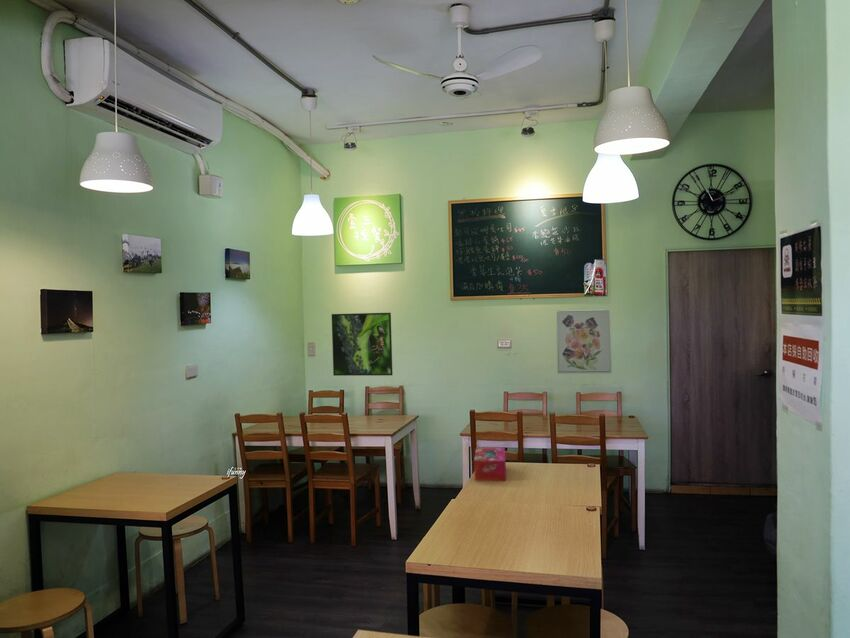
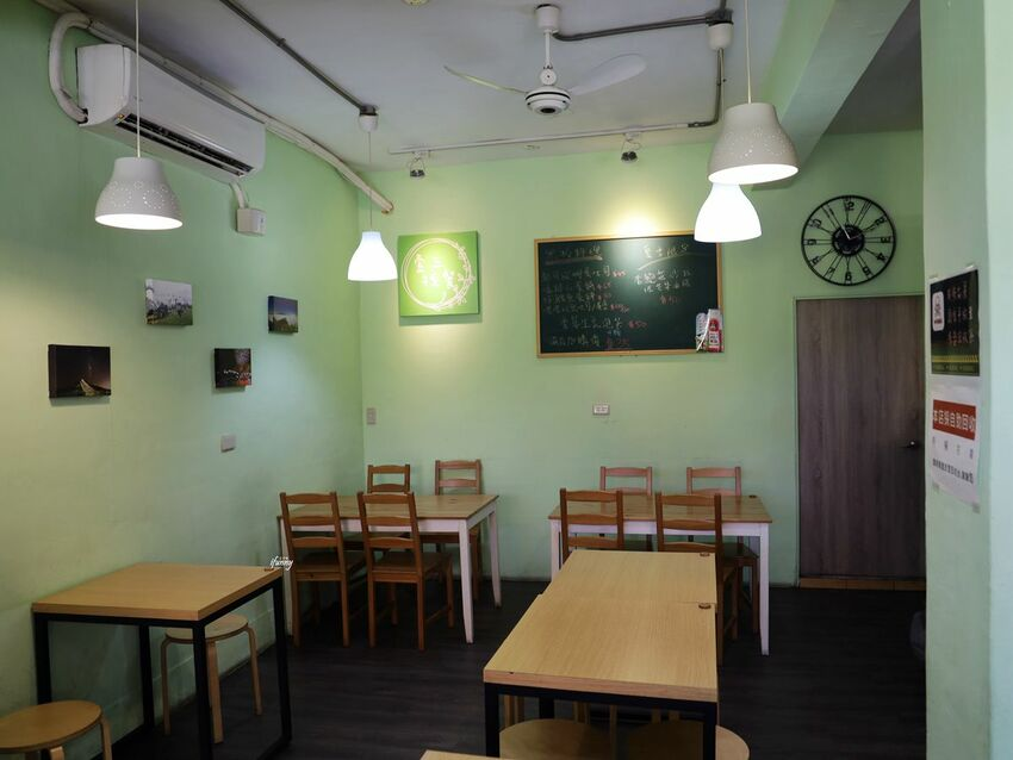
- tissue box [473,446,507,482]
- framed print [331,312,394,377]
- wall art [555,308,613,375]
